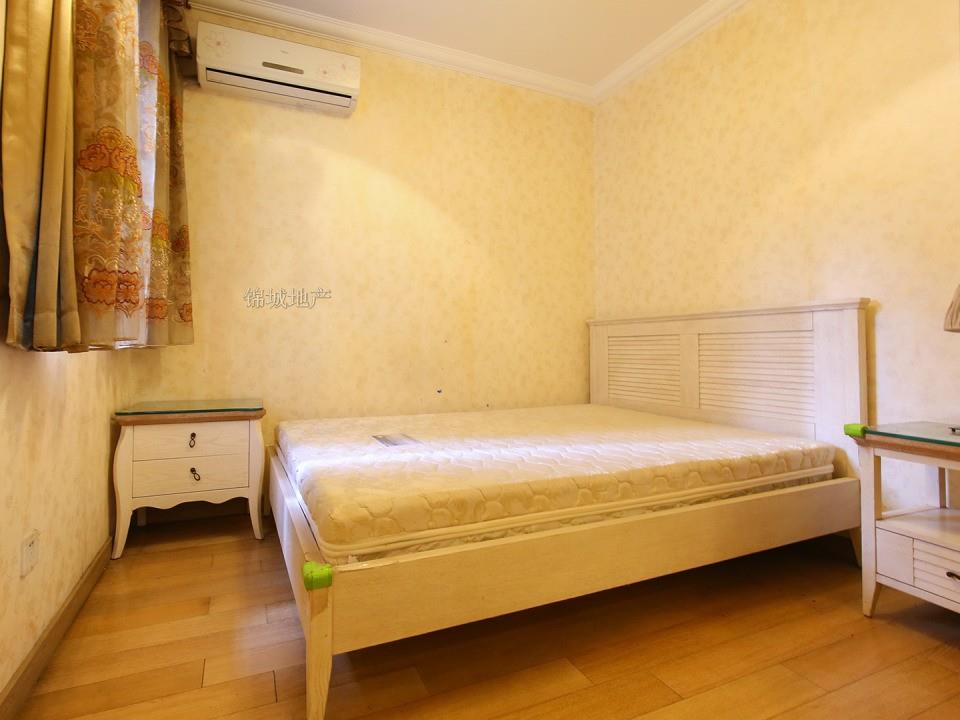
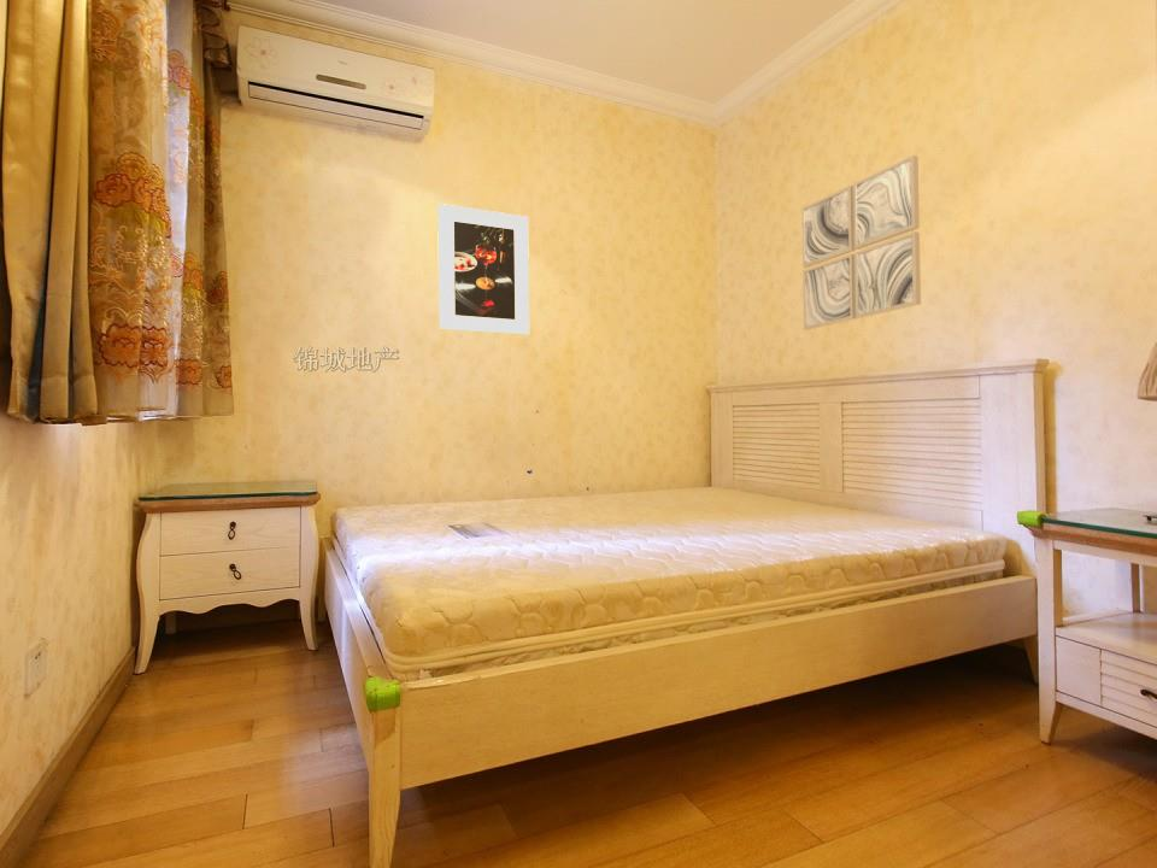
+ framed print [436,203,530,336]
+ wall art [800,154,922,332]
